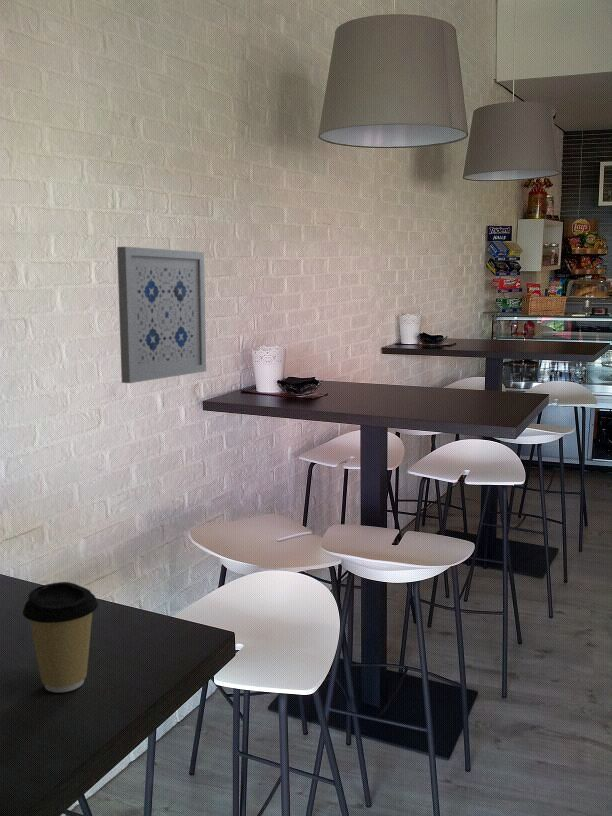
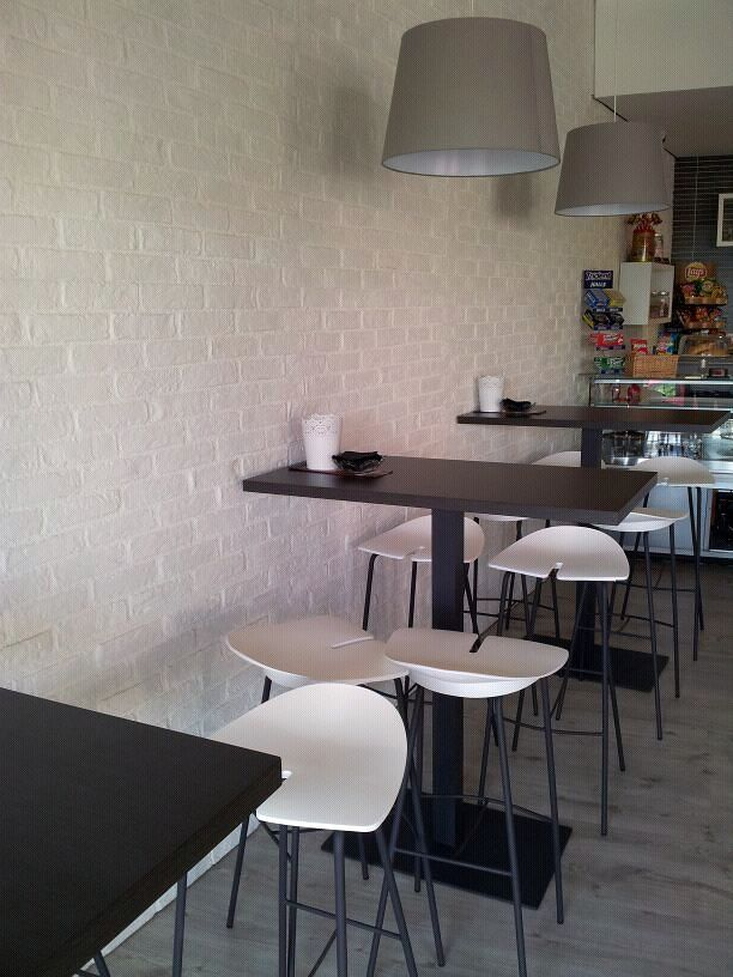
- wall art [116,246,207,384]
- coffee cup [22,581,99,693]
